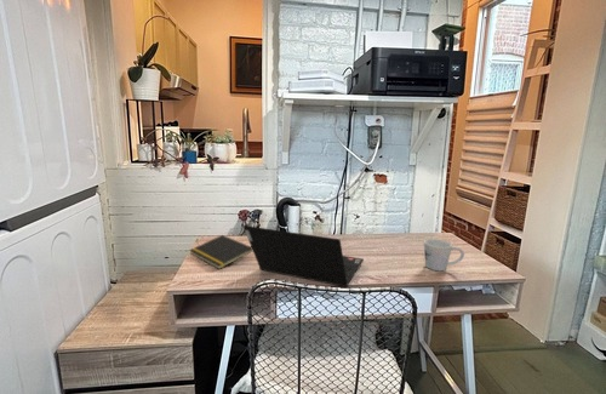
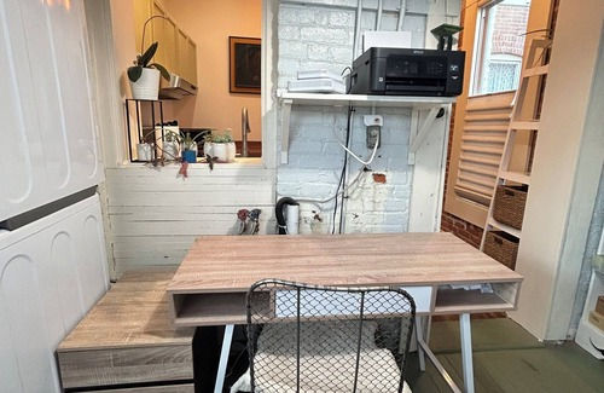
- mug [423,238,465,272]
- notepad [188,234,253,270]
- laptop computer [242,224,365,289]
